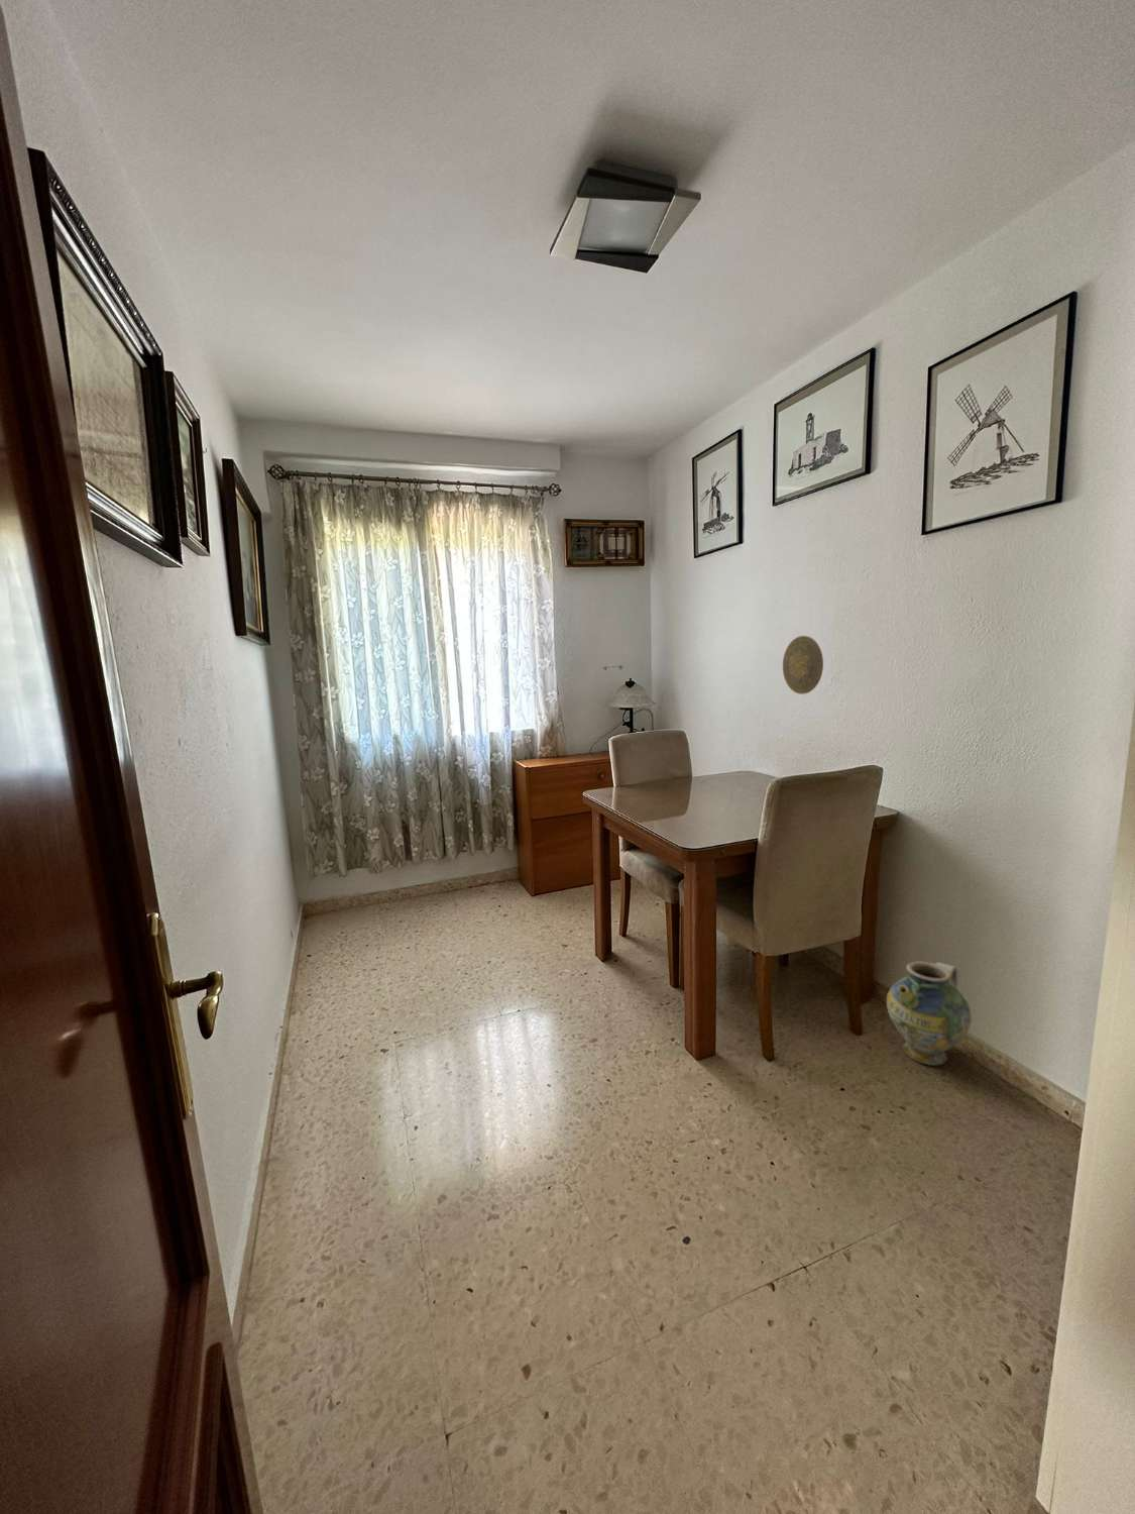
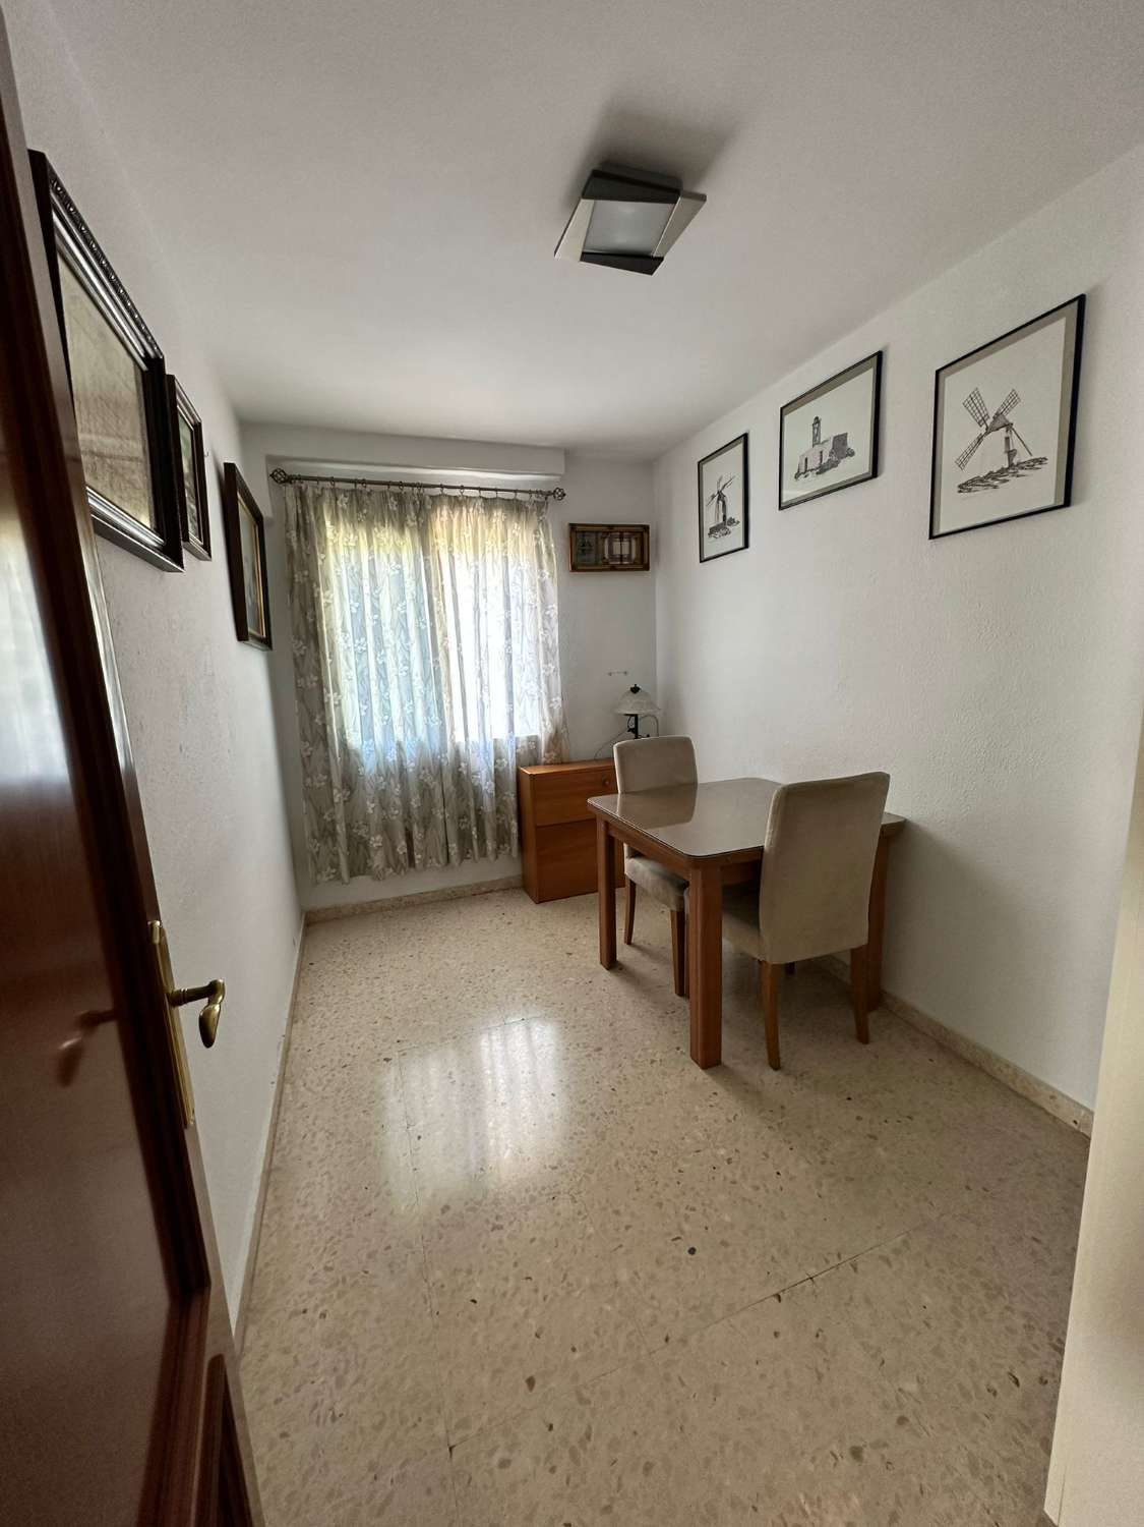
- ceramic jug [886,960,973,1066]
- decorative plate [782,635,824,695]
